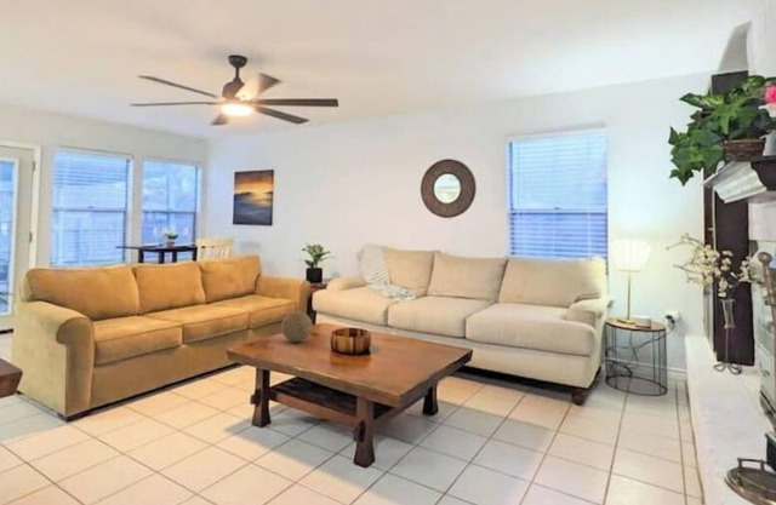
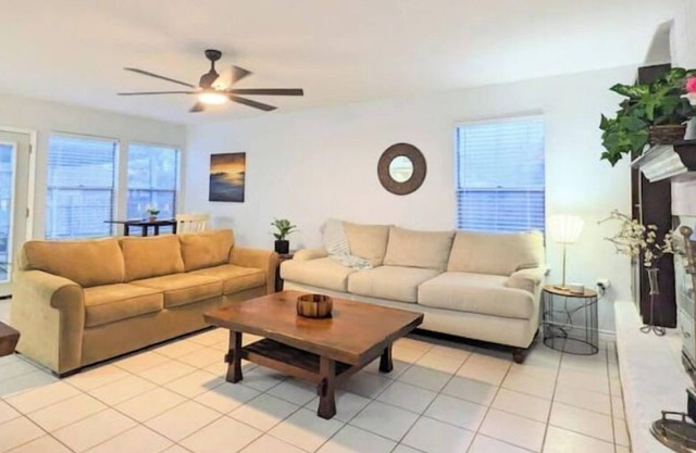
- decorative ball [280,310,314,343]
